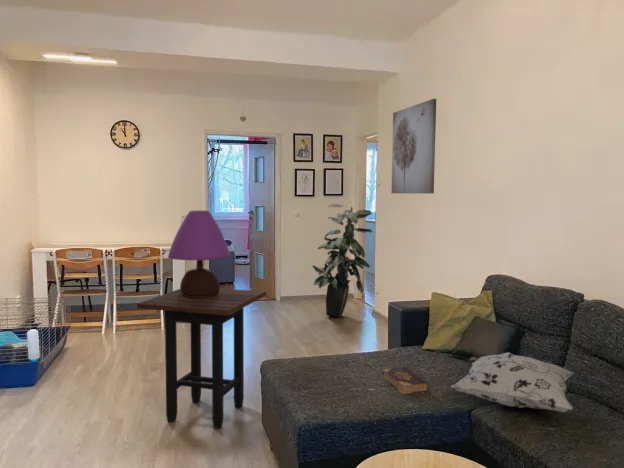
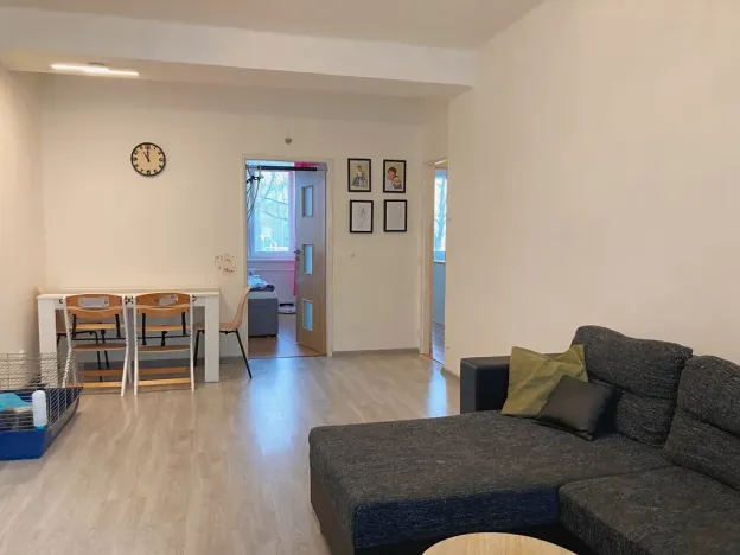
- indoor plant [312,203,374,319]
- wall art [390,98,437,195]
- decorative pillow [450,351,574,413]
- side table [136,288,267,430]
- book [382,366,430,395]
- table lamp [167,210,231,297]
